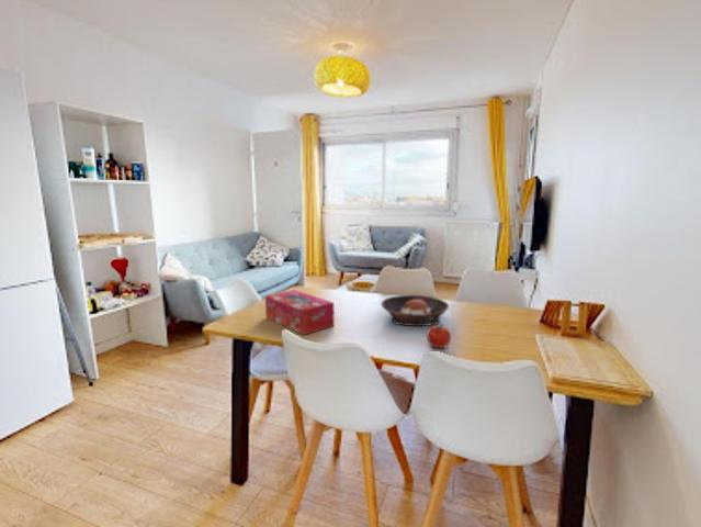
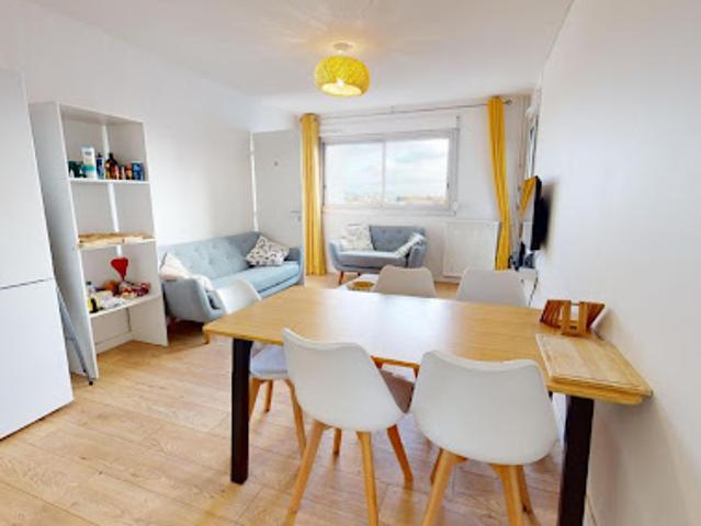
- tissue box [264,289,336,336]
- bowl [380,294,450,327]
- fruit [426,324,452,349]
